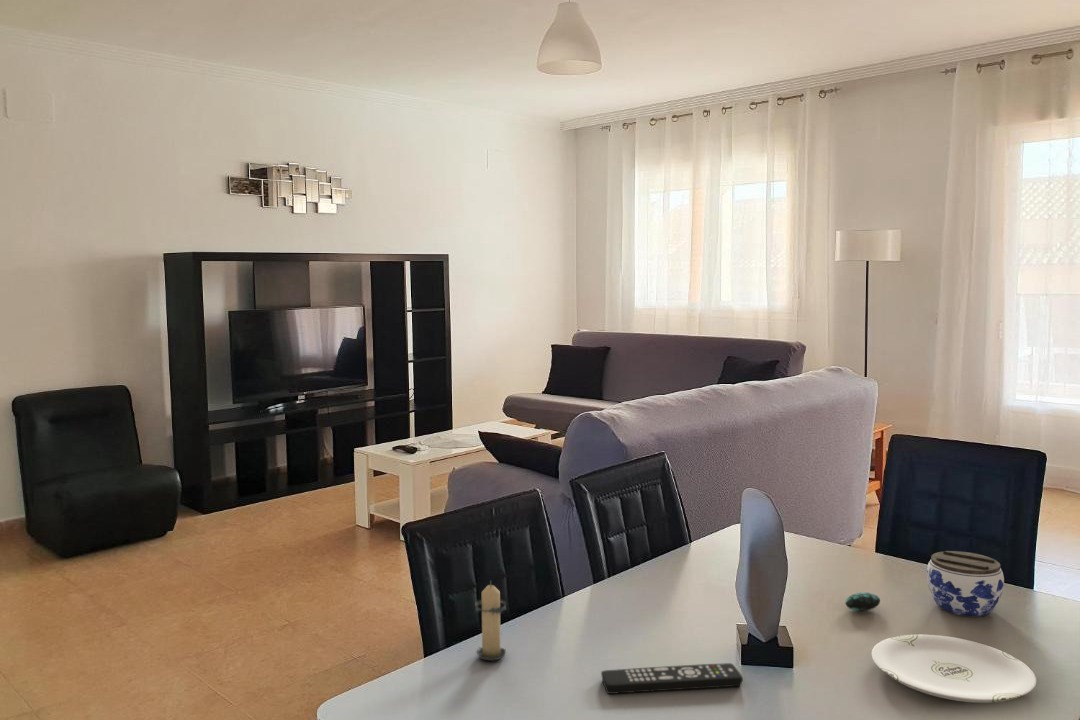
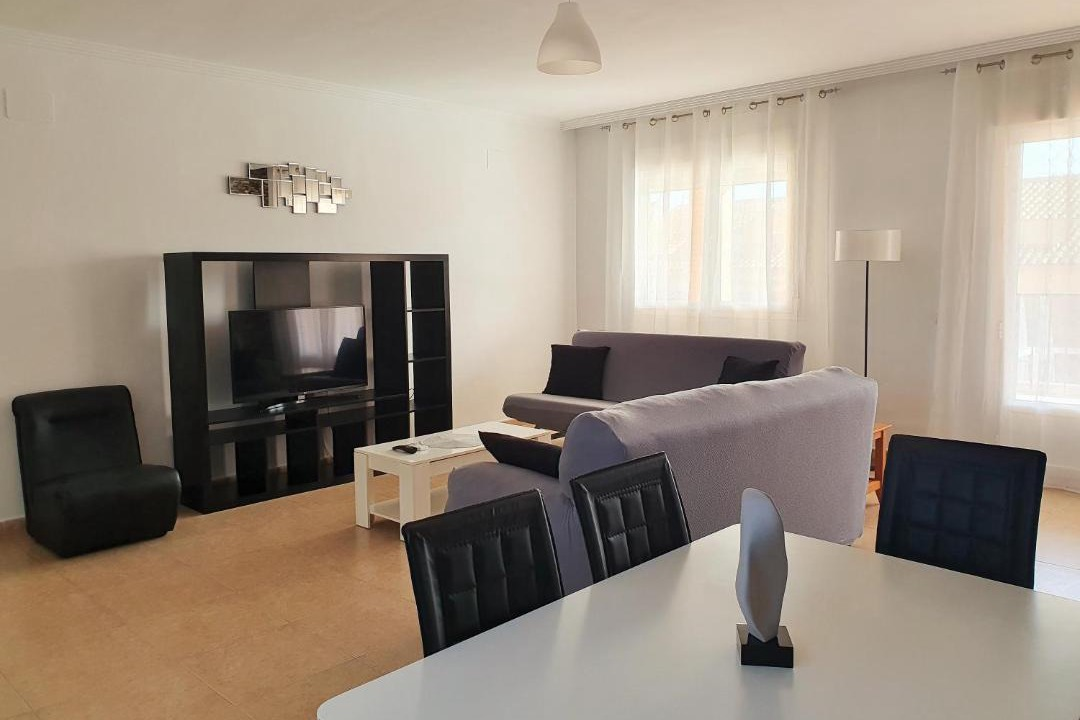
- decorative egg [844,592,881,612]
- jar [926,550,1005,618]
- plate [871,634,1037,704]
- candle [474,579,508,662]
- remote control [600,662,744,695]
